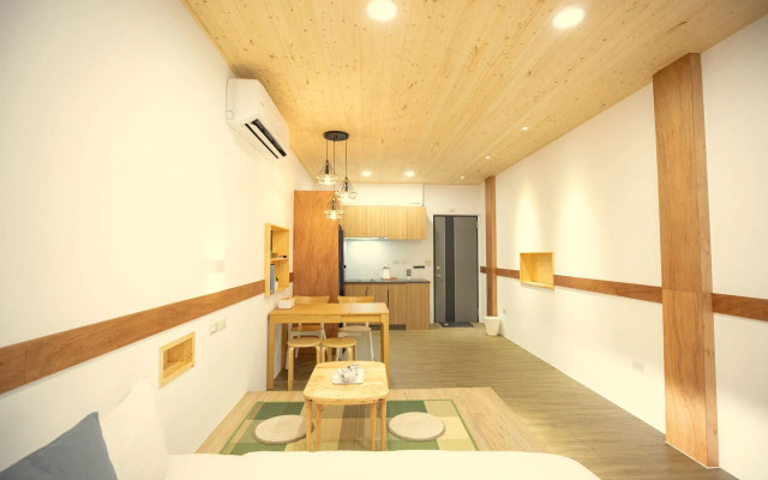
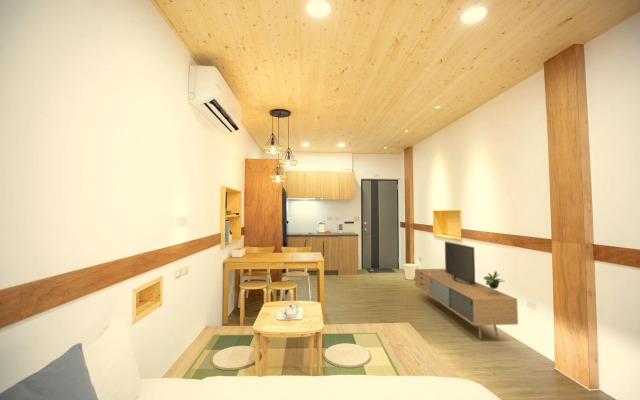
+ media console [414,240,519,340]
